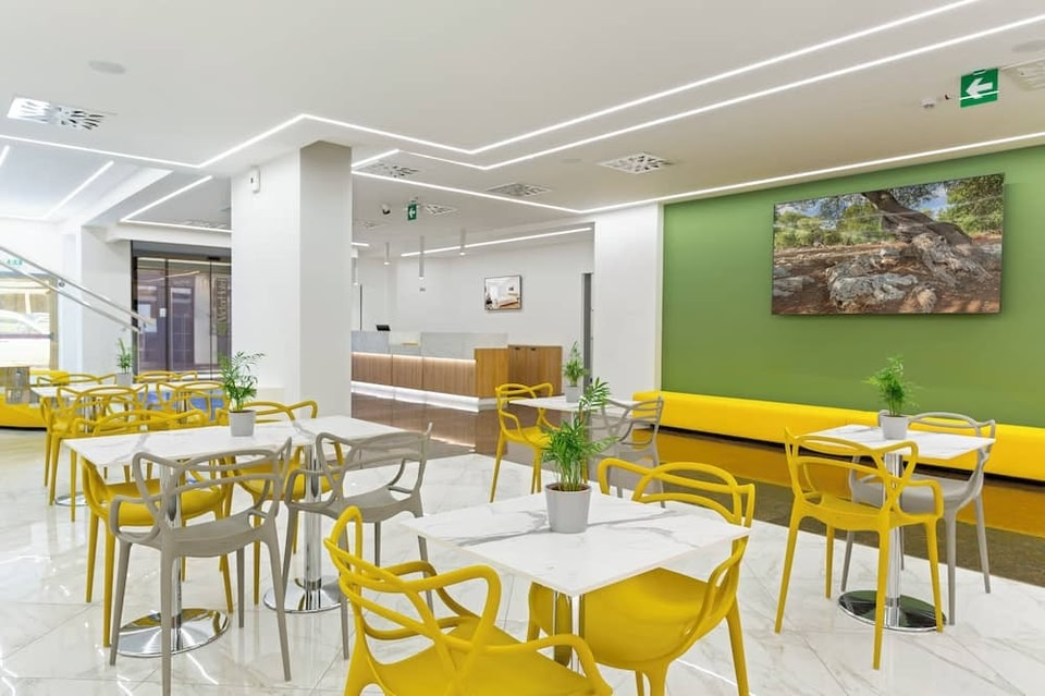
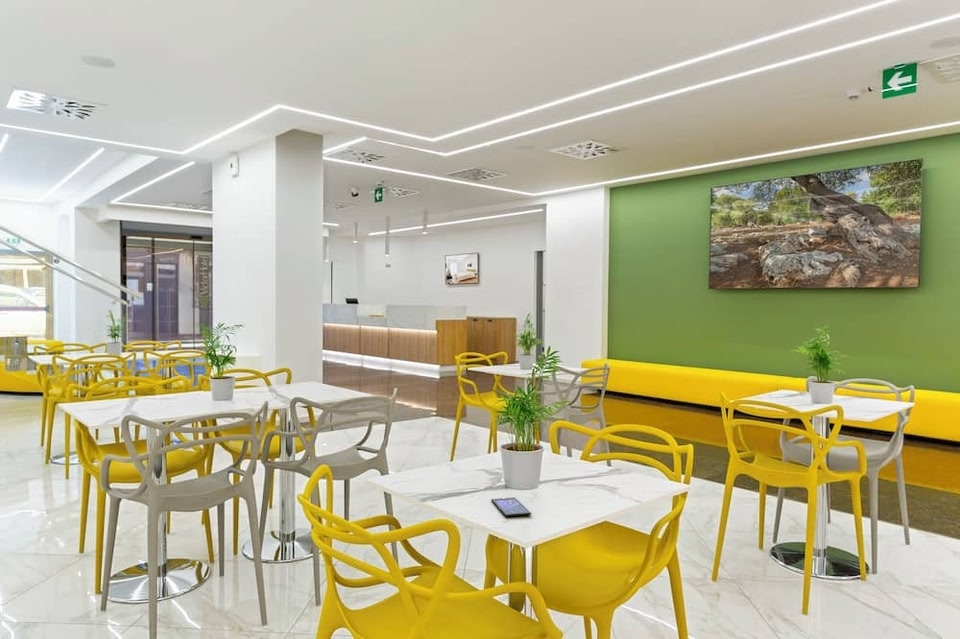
+ smartphone [491,496,532,517]
